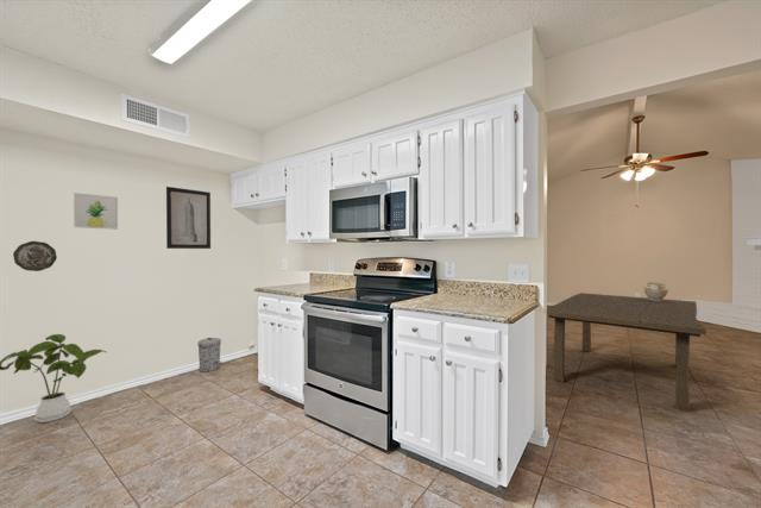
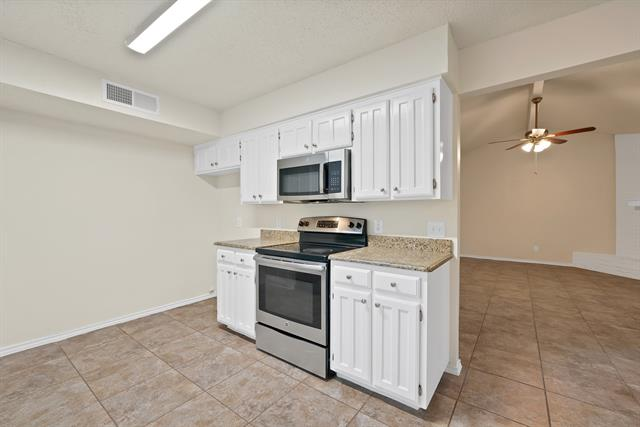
- ceramic pot [643,281,669,301]
- wall art [73,192,119,231]
- trash can [196,337,222,374]
- house plant [0,333,107,424]
- wall art [165,186,212,250]
- decorative plate [12,240,58,272]
- dining table [546,291,707,413]
